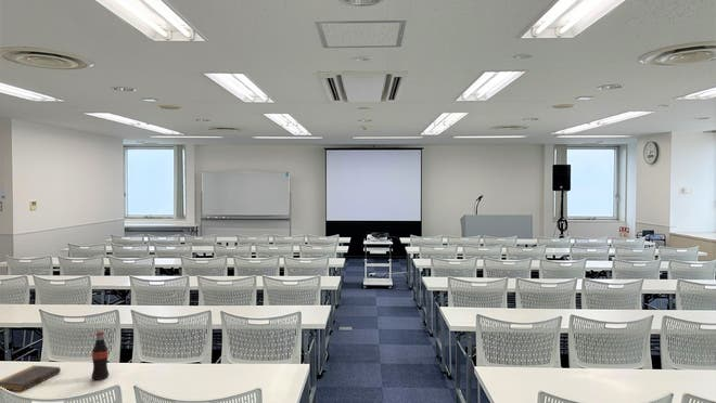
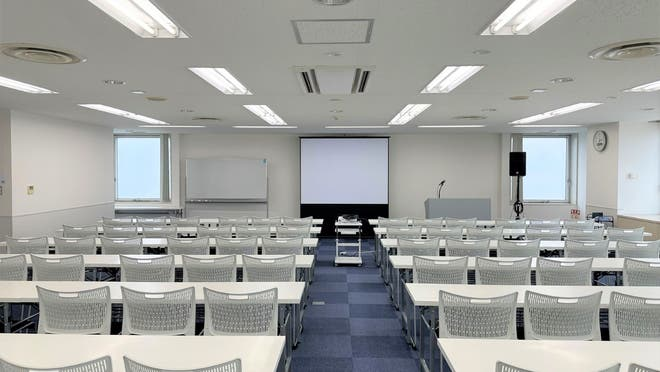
- bottle [90,330,111,381]
- book [0,364,62,392]
